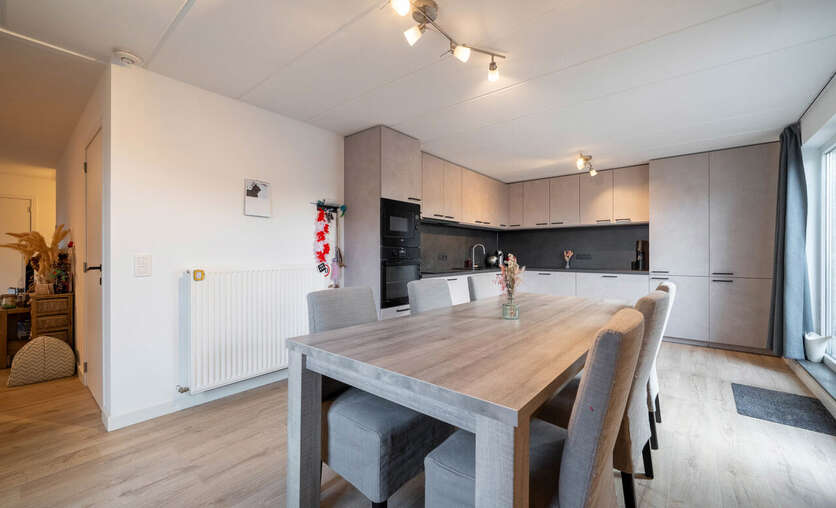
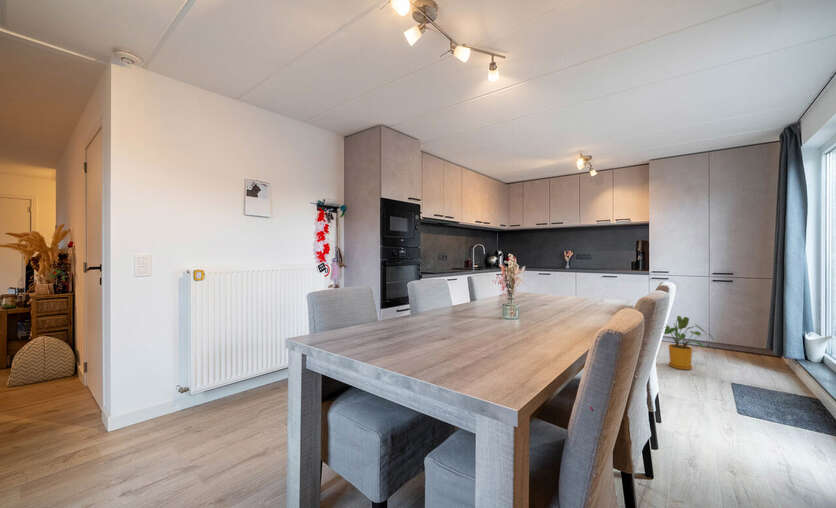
+ house plant [663,315,715,371]
